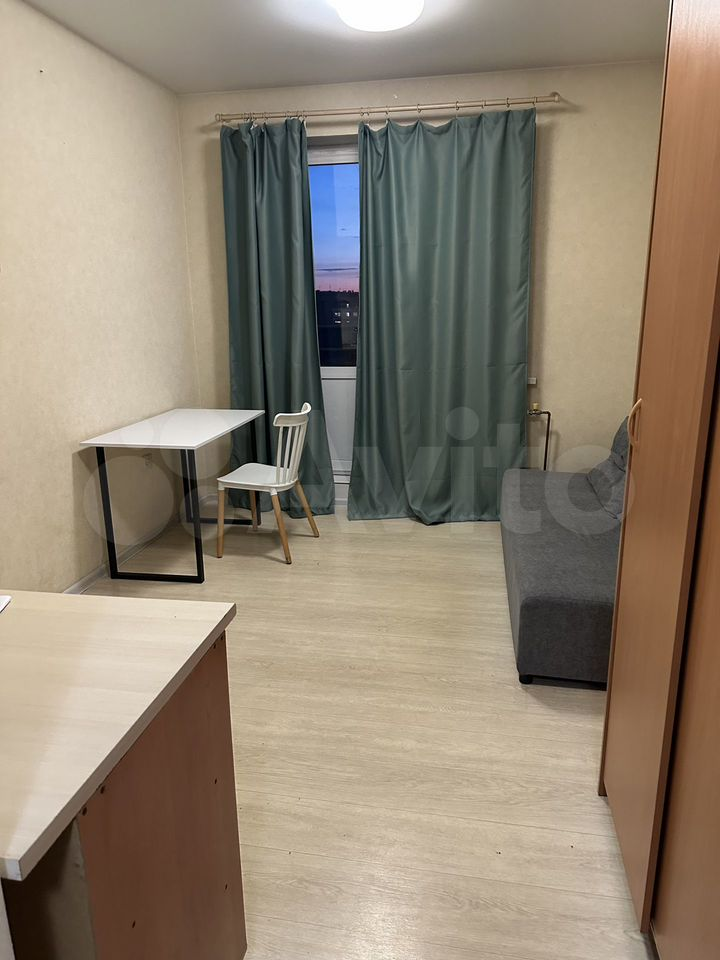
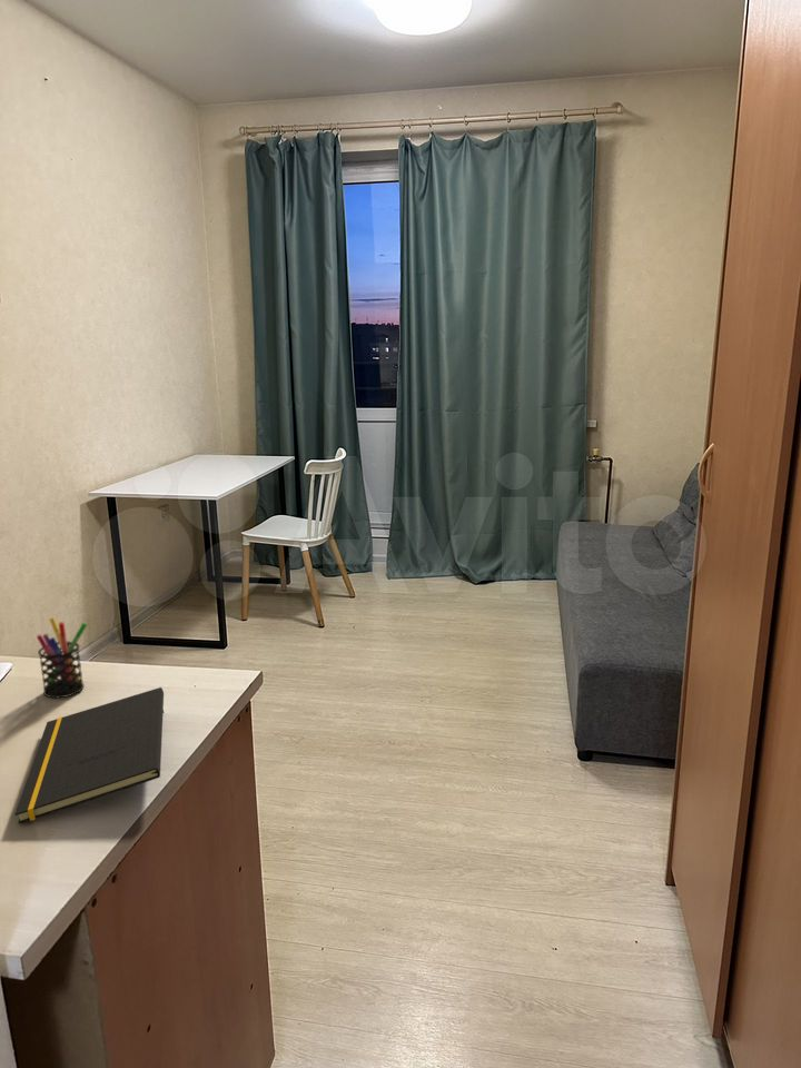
+ notepad [13,686,165,824]
+ pen holder [36,616,88,699]
